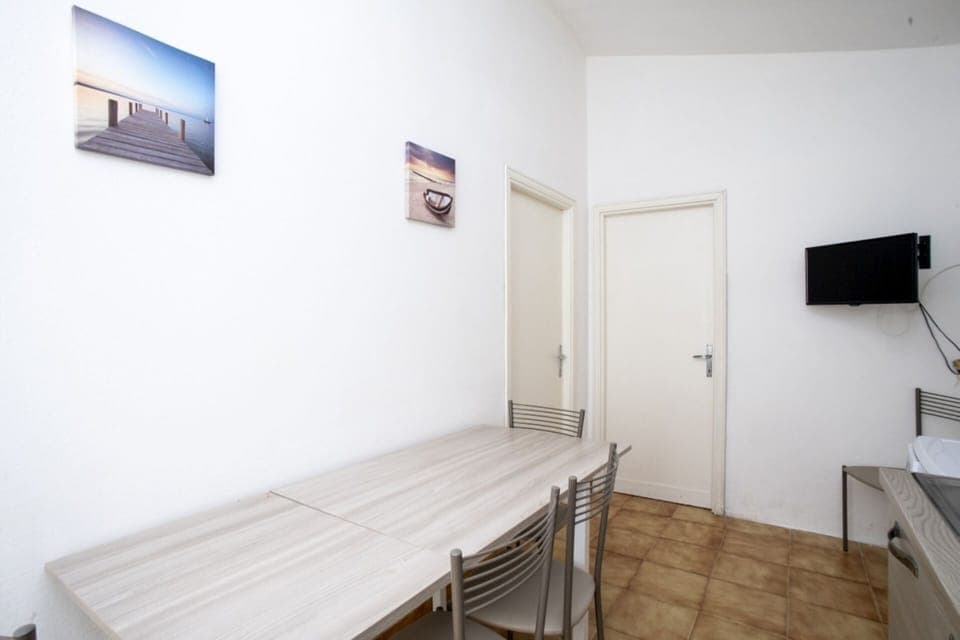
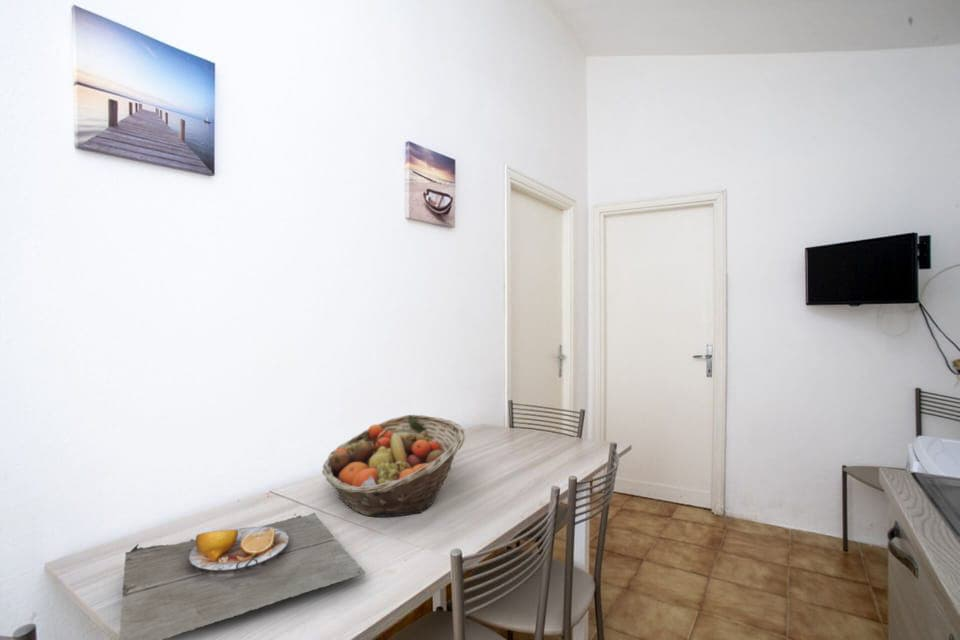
+ plate [118,512,367,640]
+ fruit basket [321,414,466,518]
